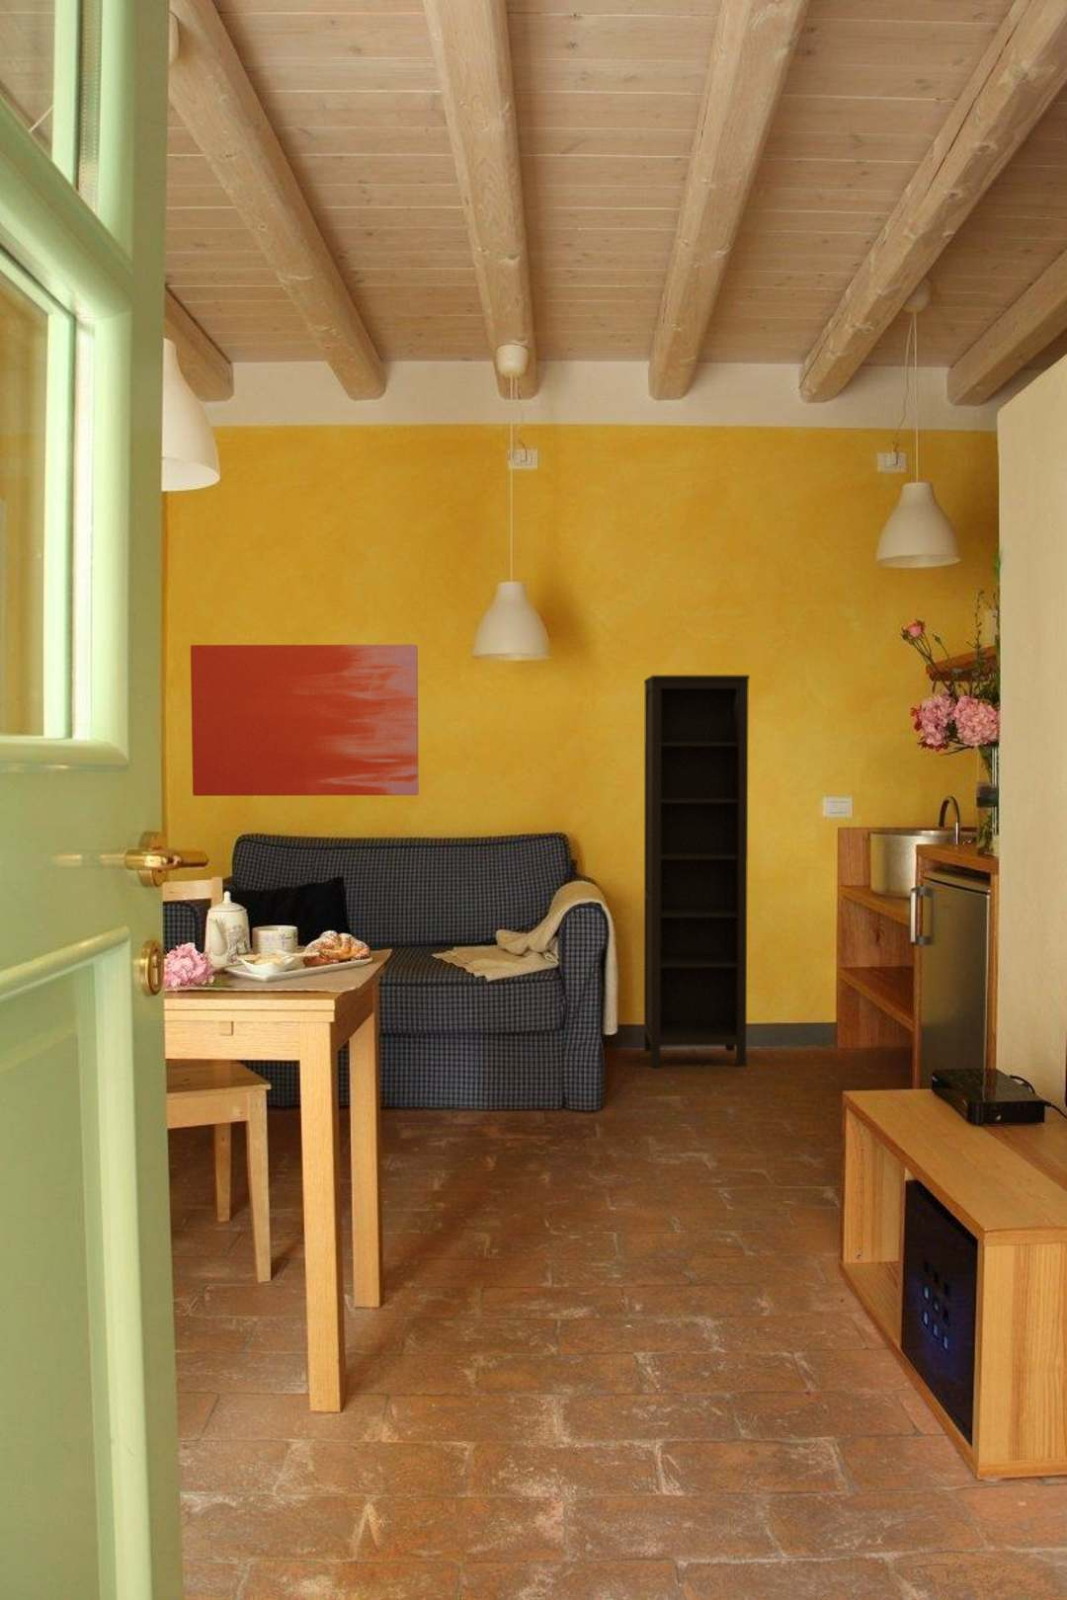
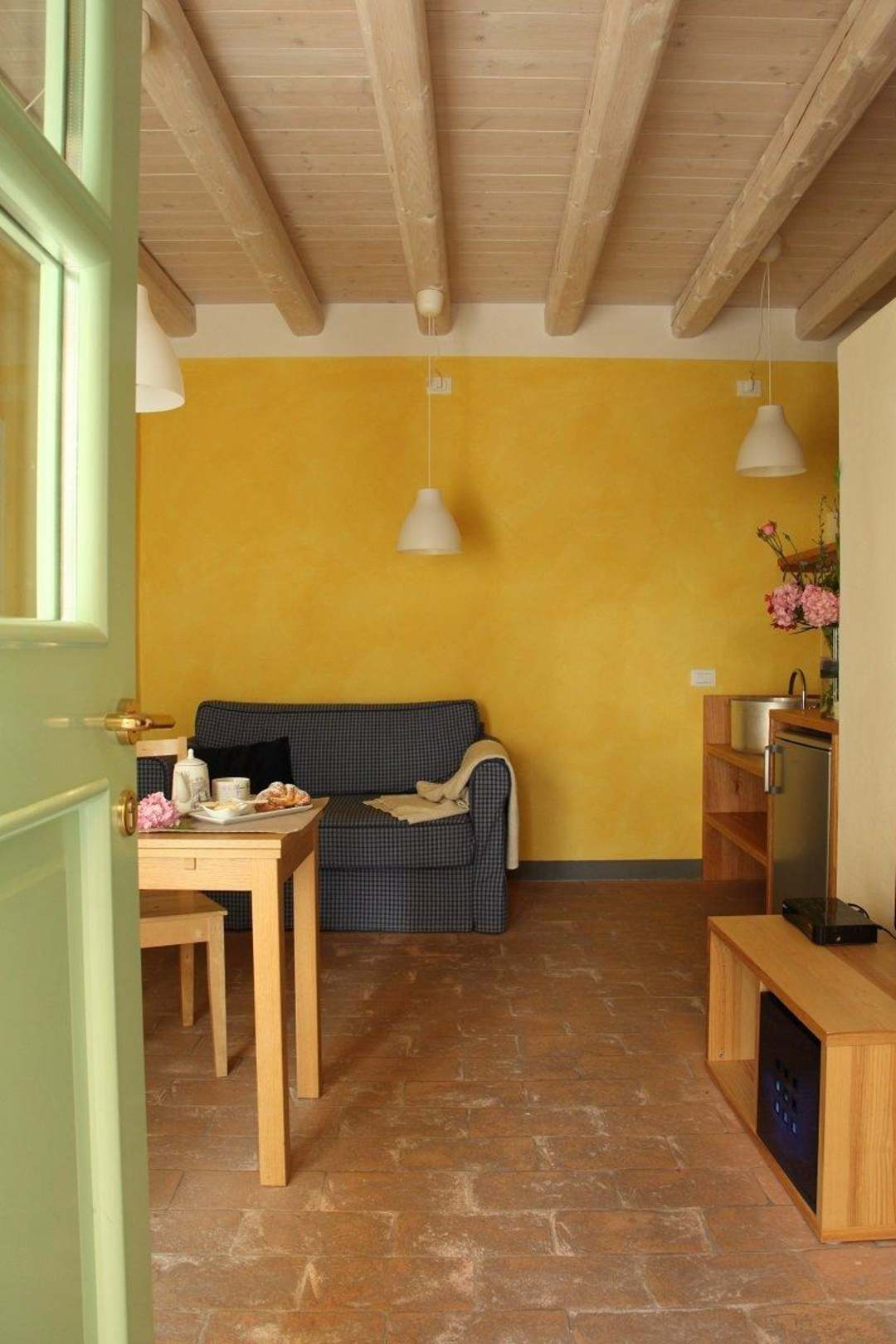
- bookcase [643,675,751,1069]
- wall art [189,644,420,798]
